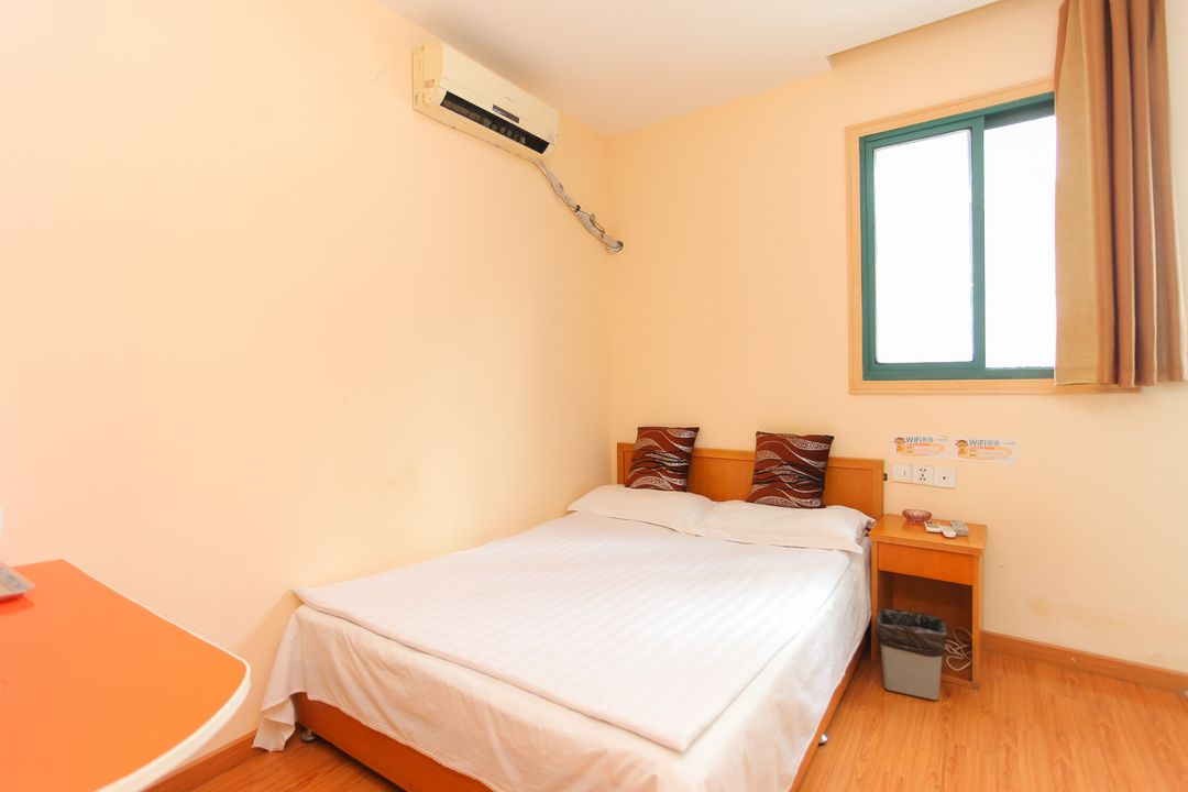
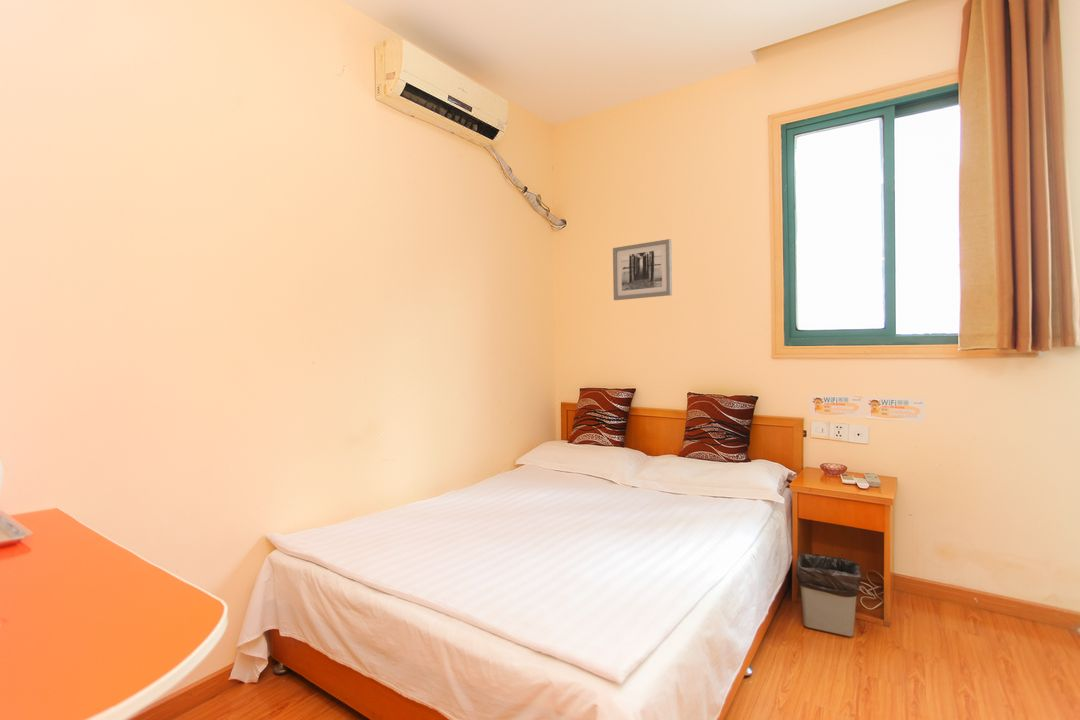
+ wall art [612,238,673,301]
